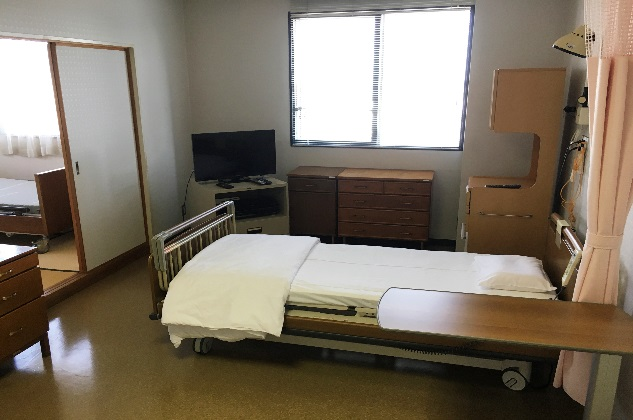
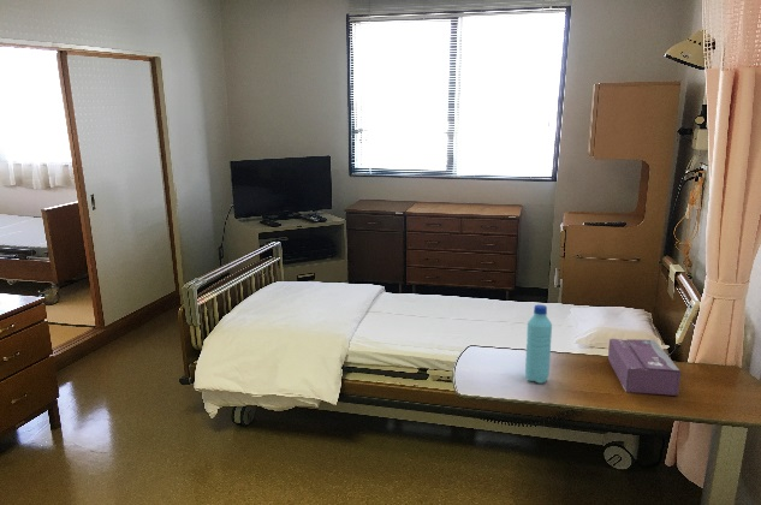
+ tissue box [607,338,682,397]
+ water bottle [524,304,553,385]
